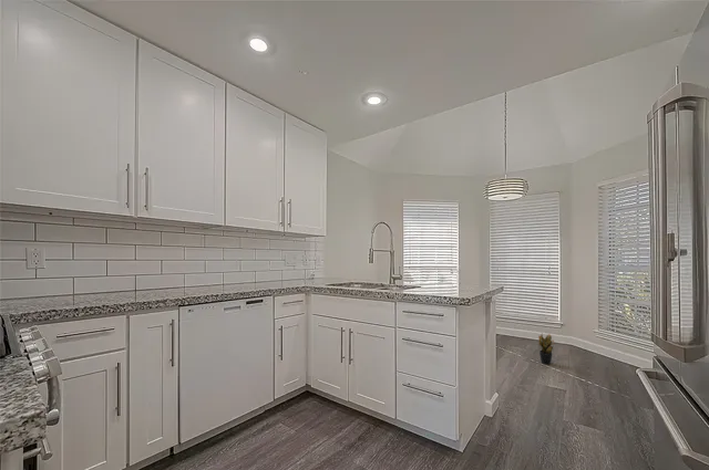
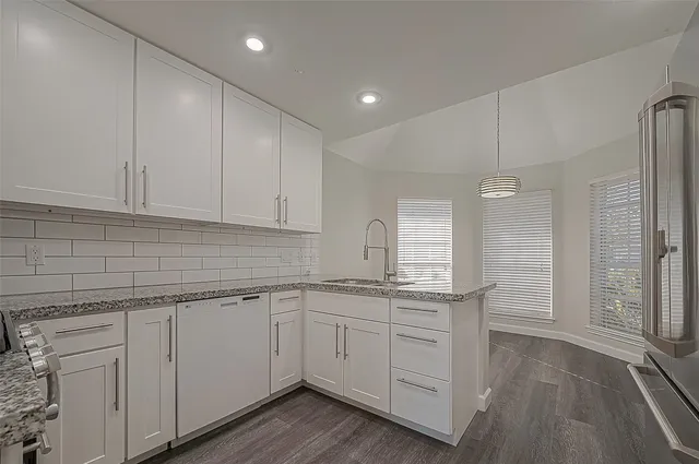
- potted plant [536,333,556,365]
